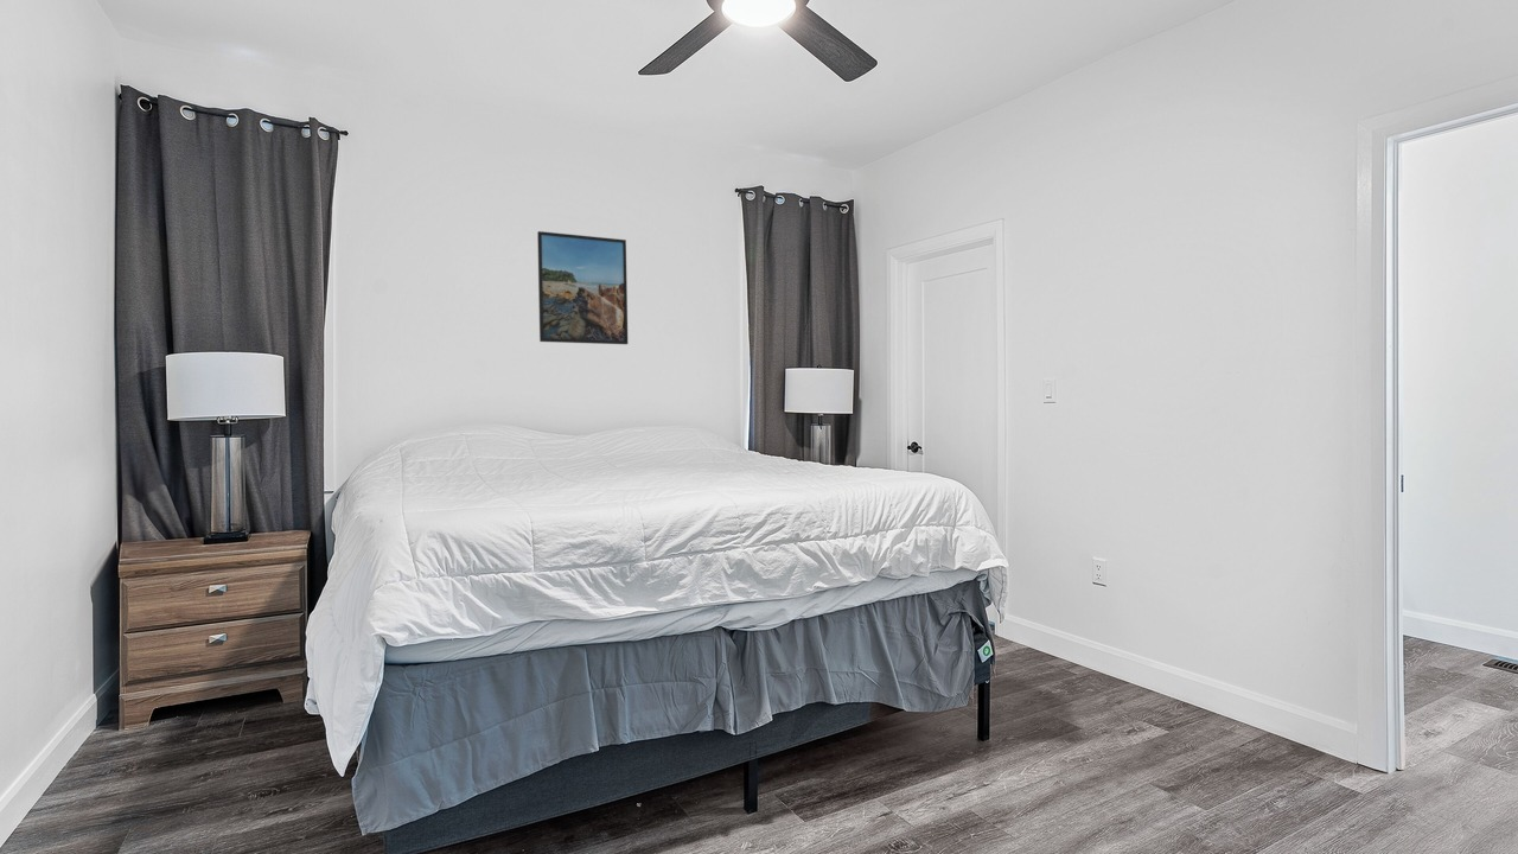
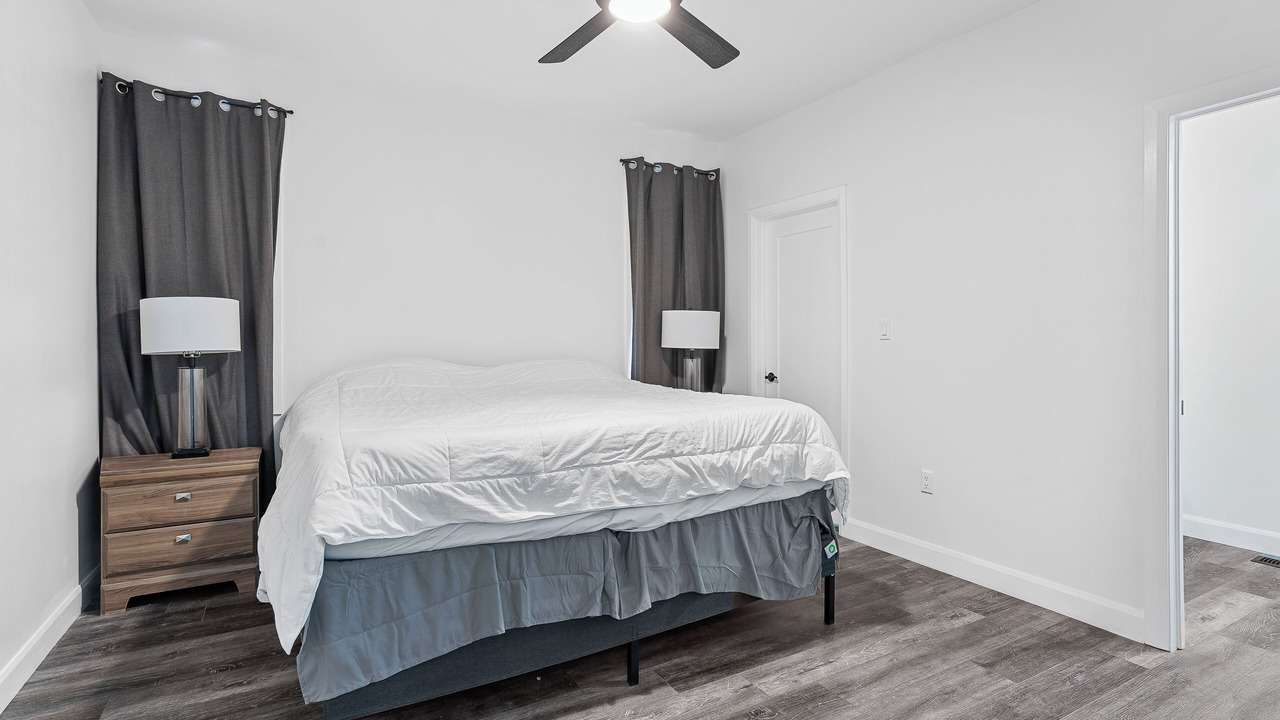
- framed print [536,230,629,345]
